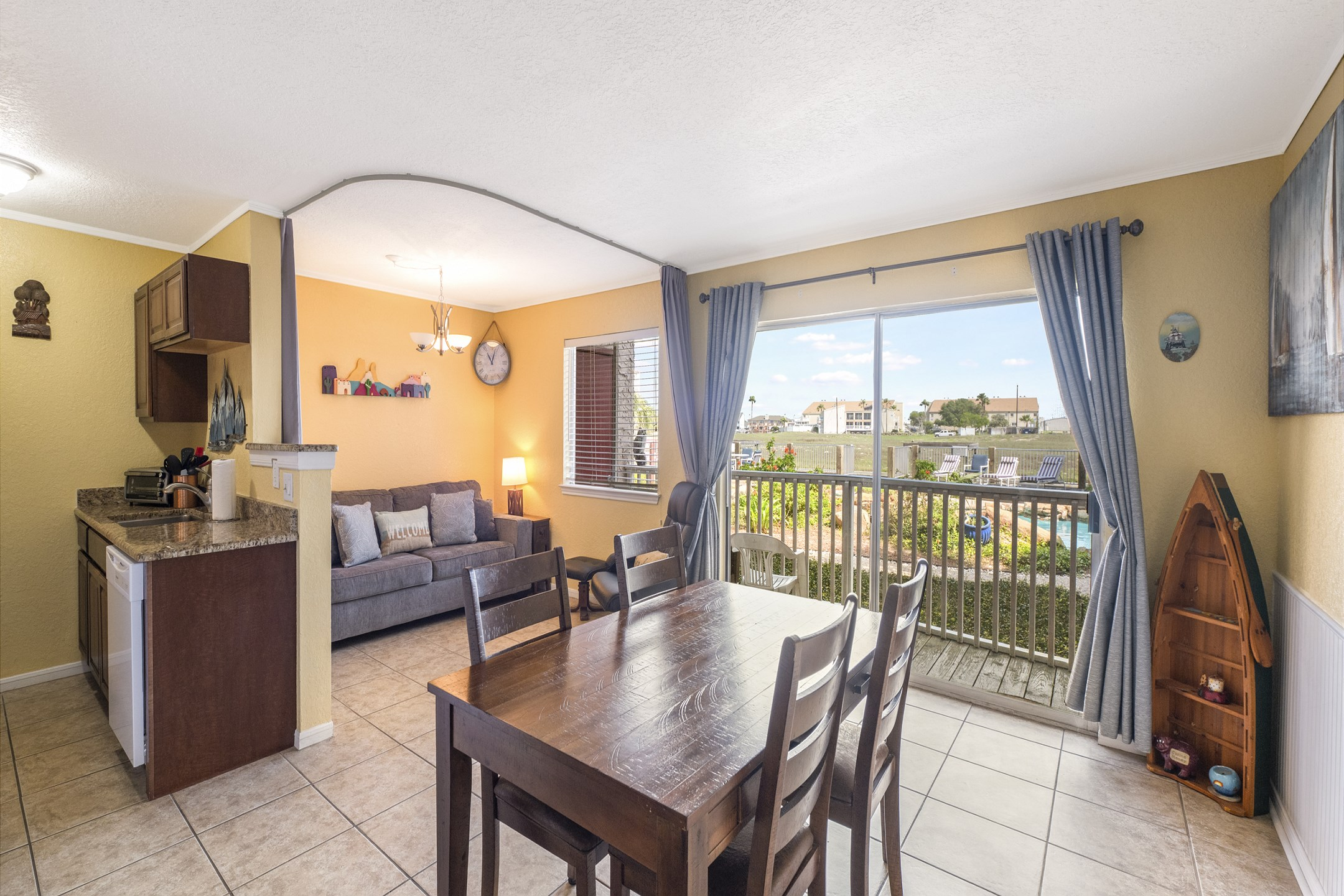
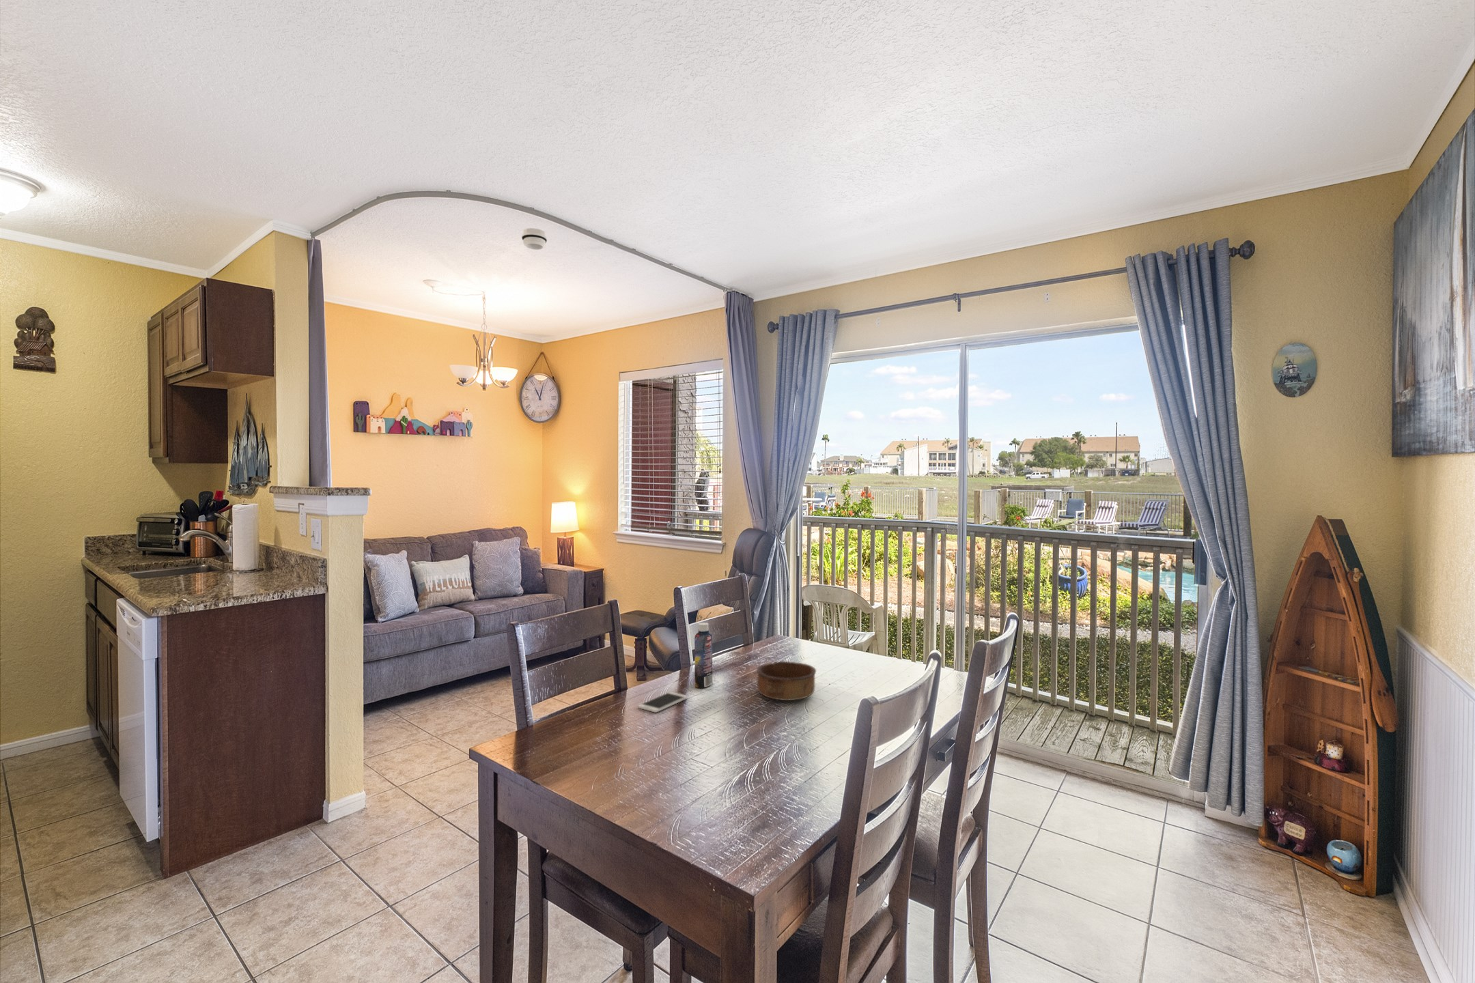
+ smoke detector [521,227,548,250]
+ bottle [694,622,713,689]
+ smartphone [638,691,688,713]
+ bowl [756,660,817,701]
